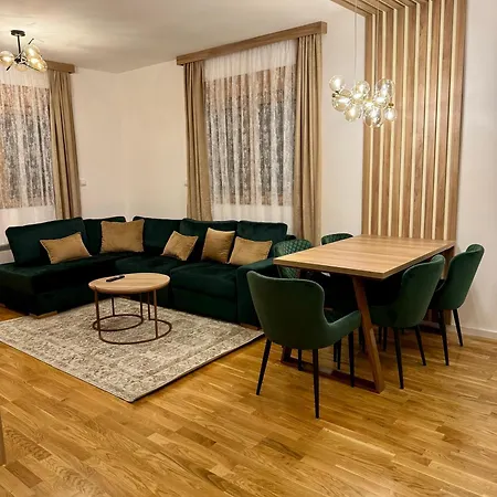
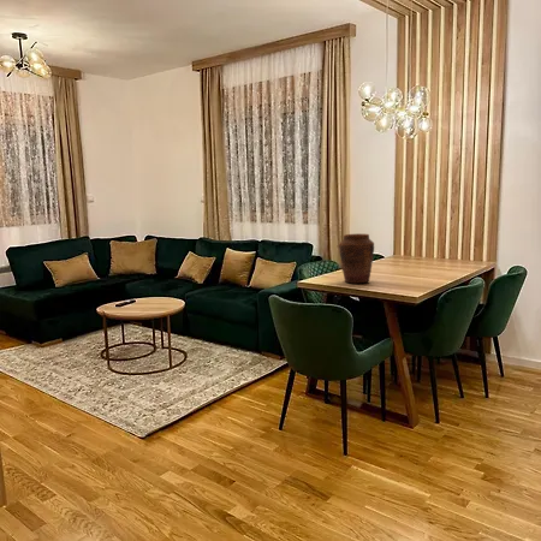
+ vase [338,232,375,284]
